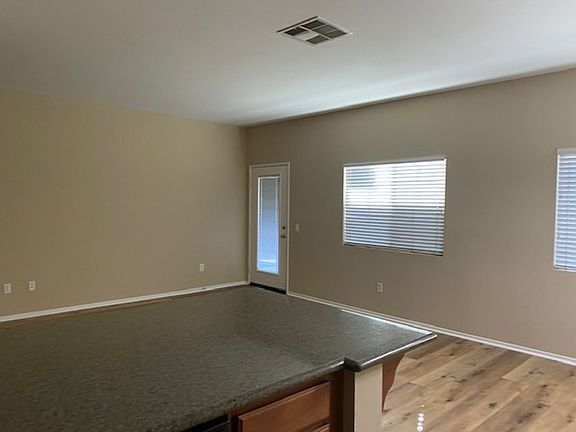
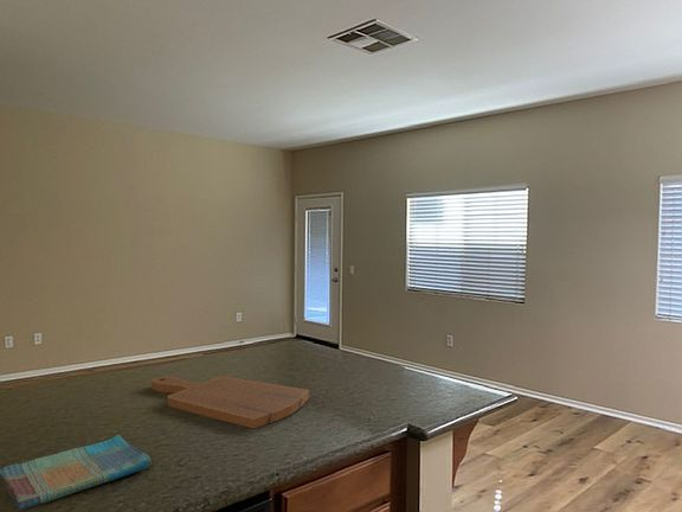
+ cutting board [150,376,310,430]
+ dish towel [0,434,153,512]
